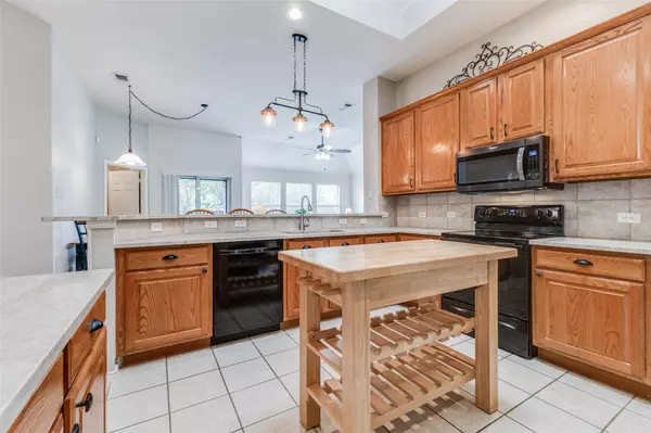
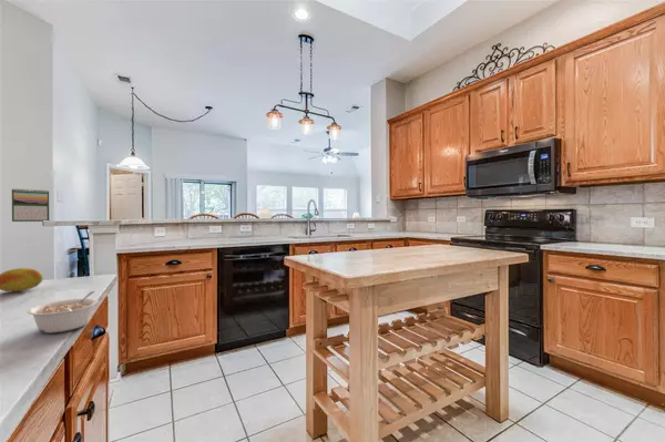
+ calendar [11,187,50,223]
+ fruit [0,267,43,292]
+ legume [25,290,99,333]
